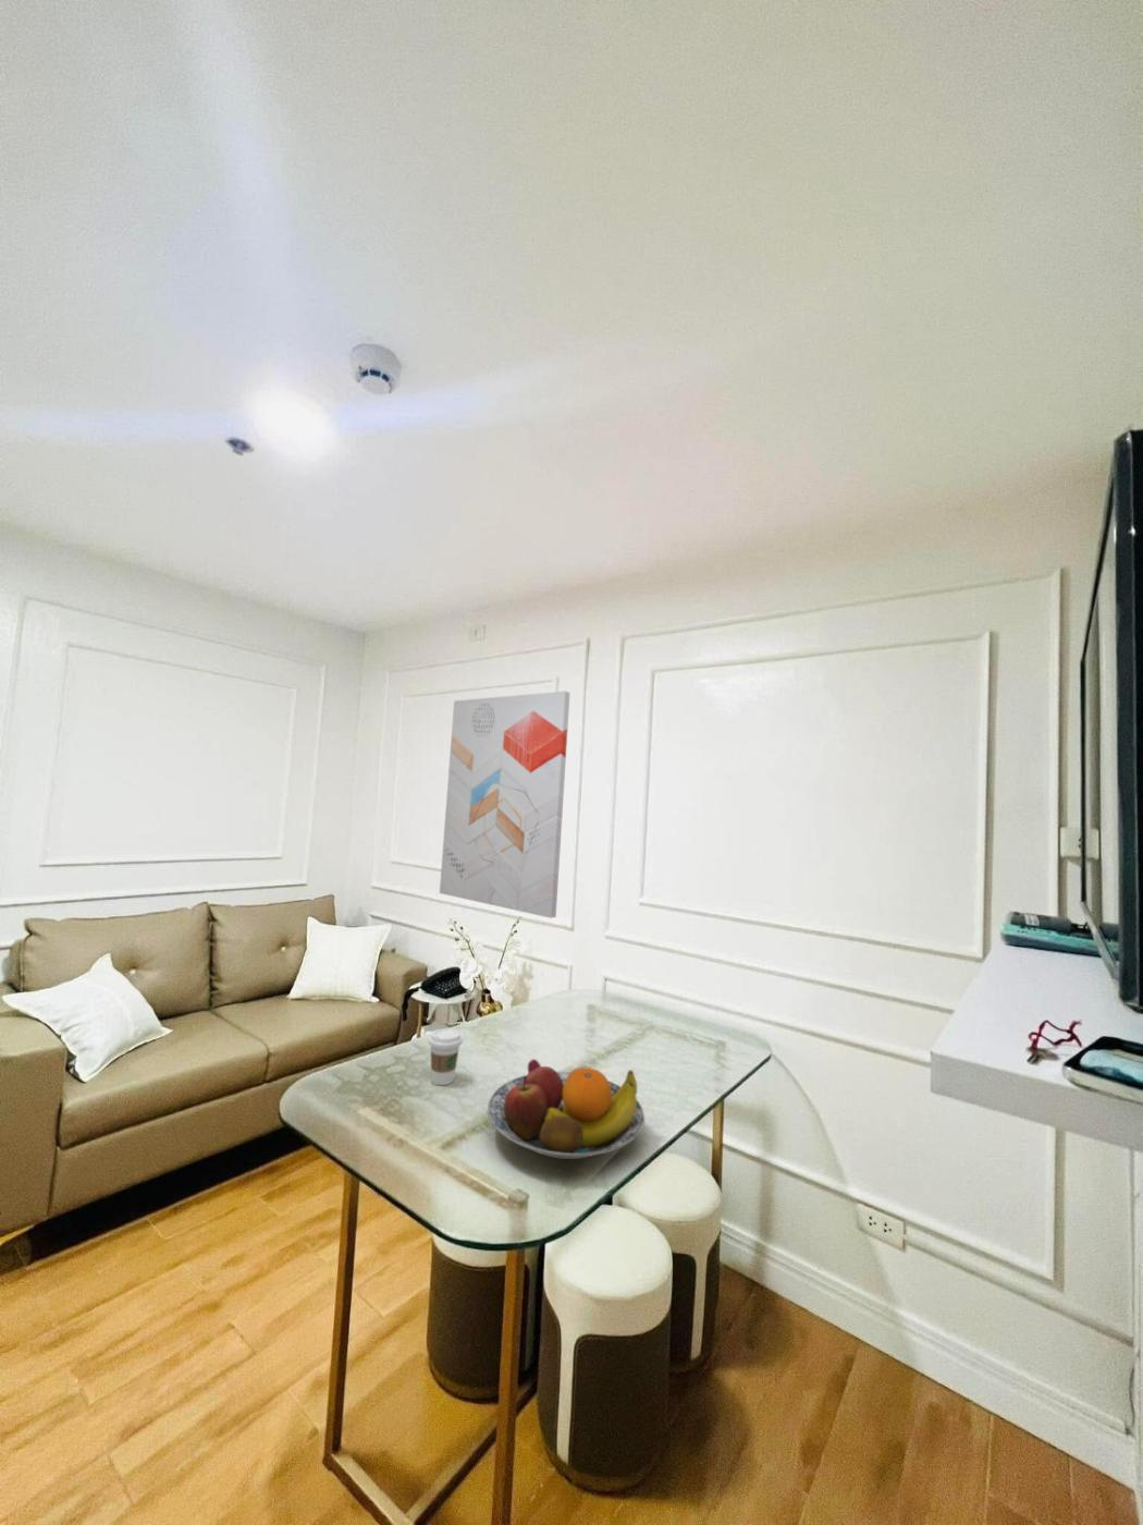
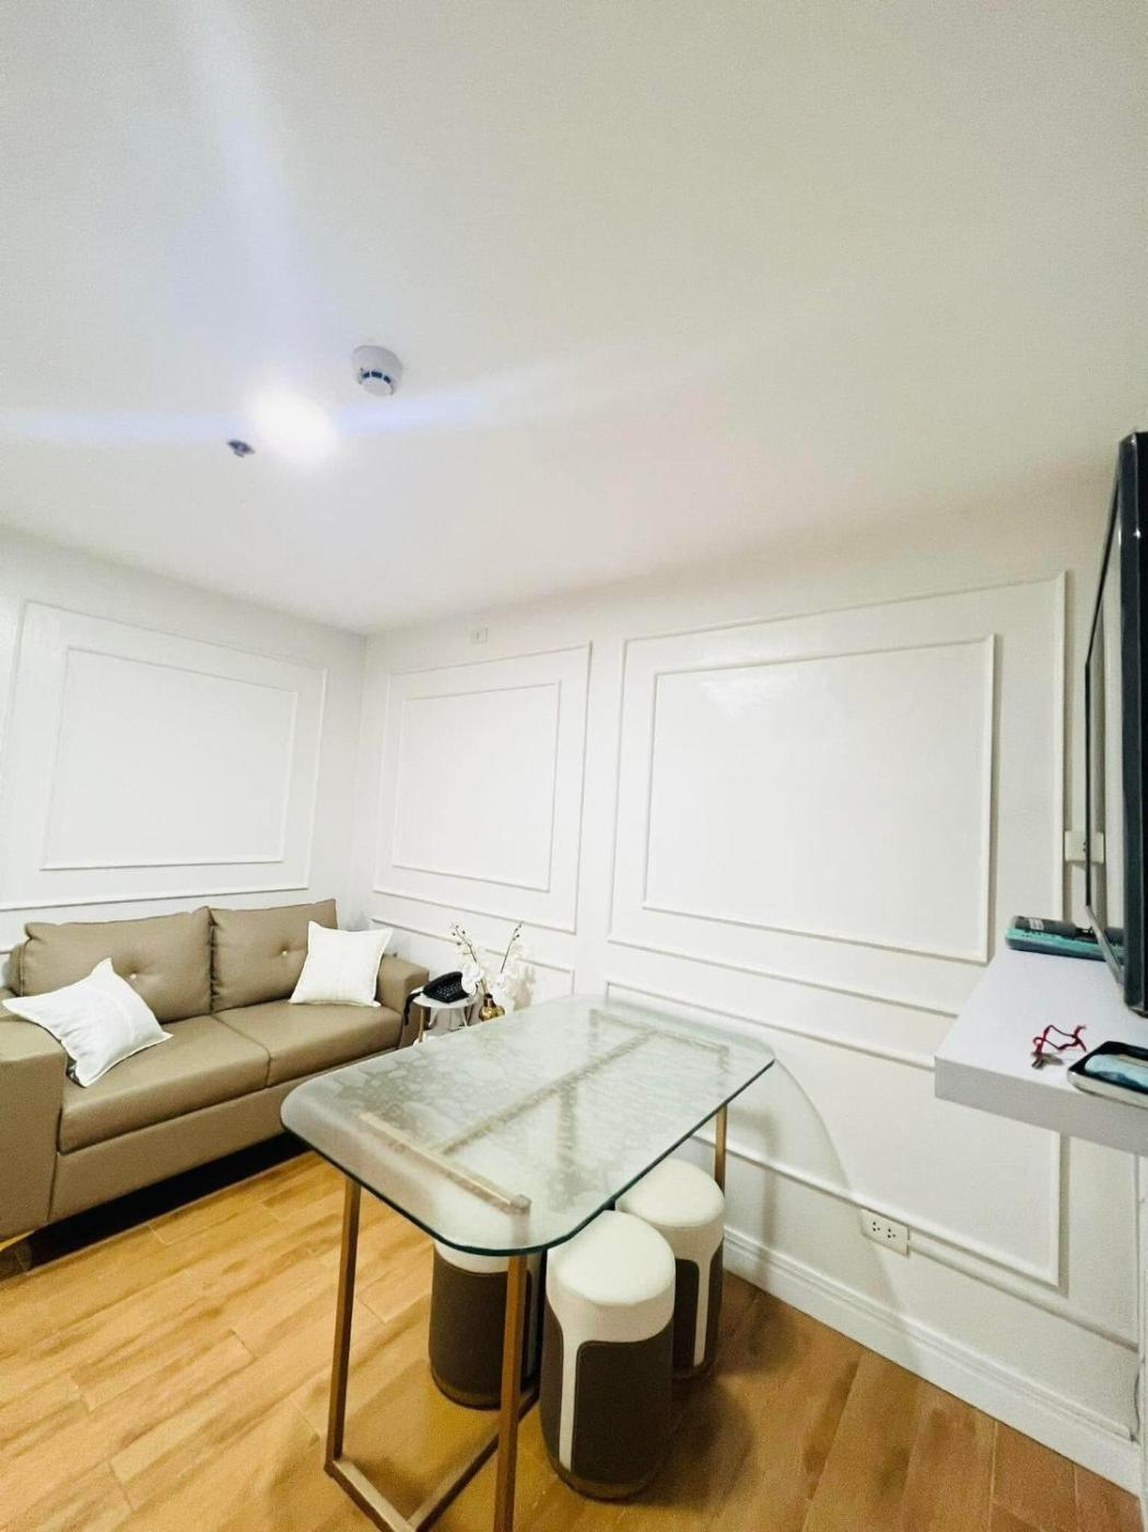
- wall art [438,690,570,920]
- coffee cup [426,1027,463,1086]
- fruit bowl [486,1058,646,1160]
